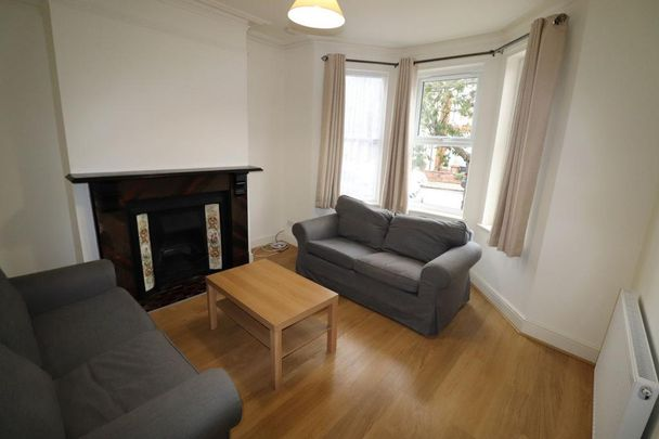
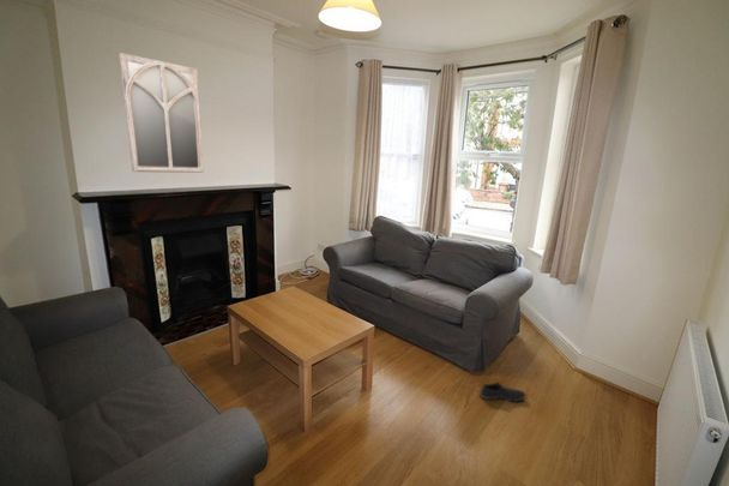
+ home mirror [118,52,205,174]
+ shoe [478,382,528,403]
